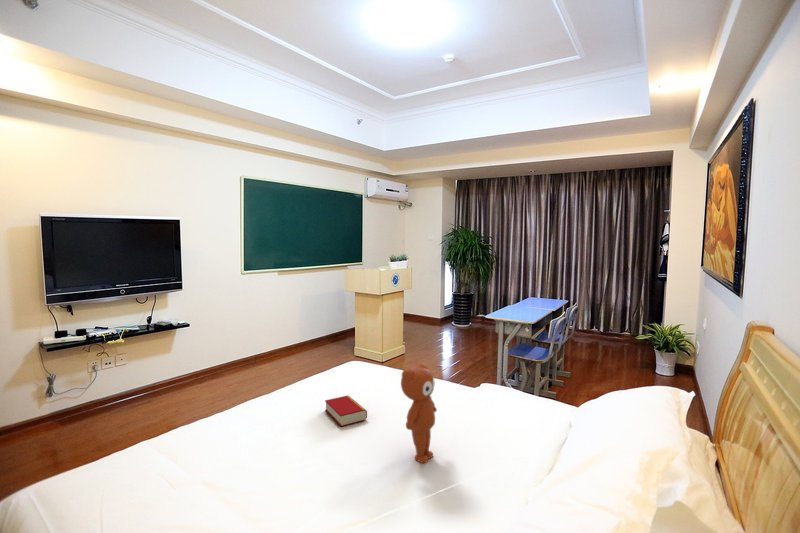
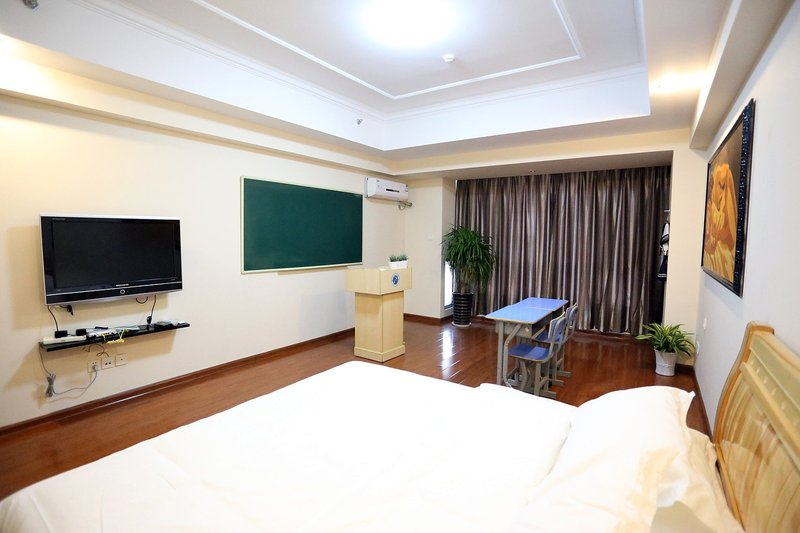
- book [324,394,368,428]
- teddy bear [400,362,438,464]
